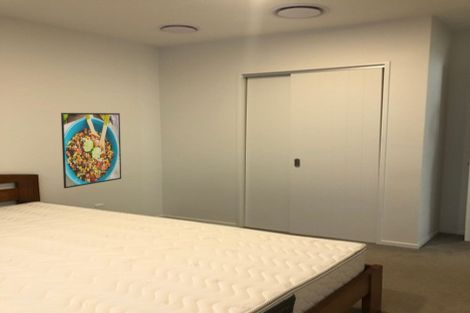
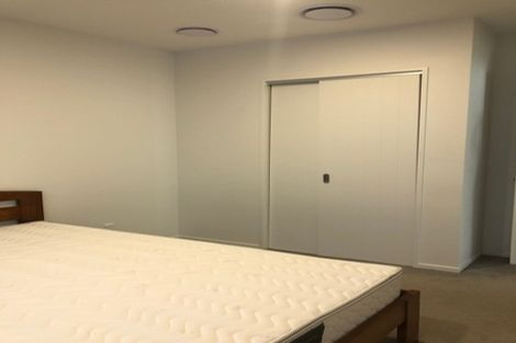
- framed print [60,112,122,189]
